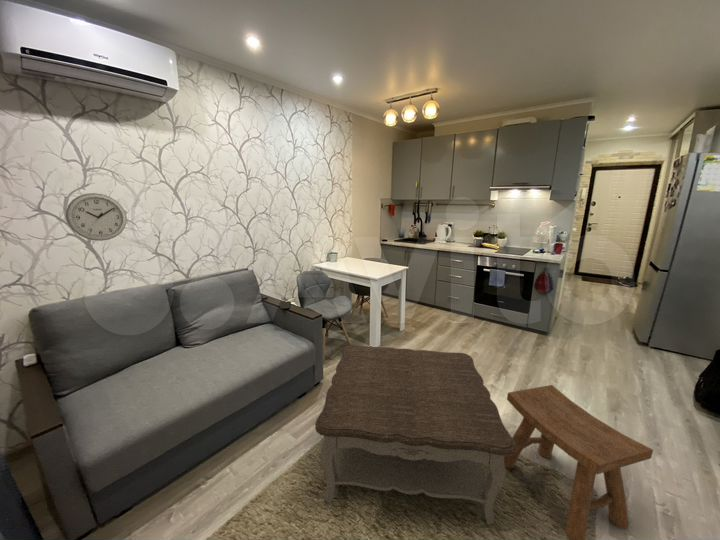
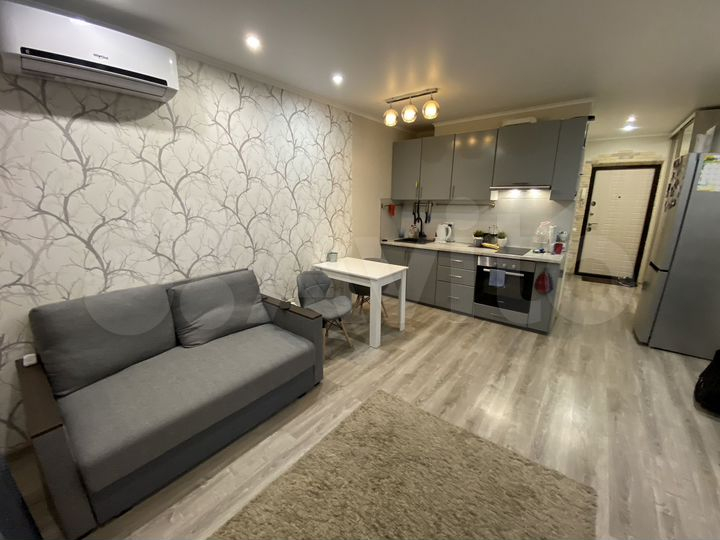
- wall clock [65,192,128,242]
- stool [504,384,654,540]
- coffee table [314,344,516,526]
